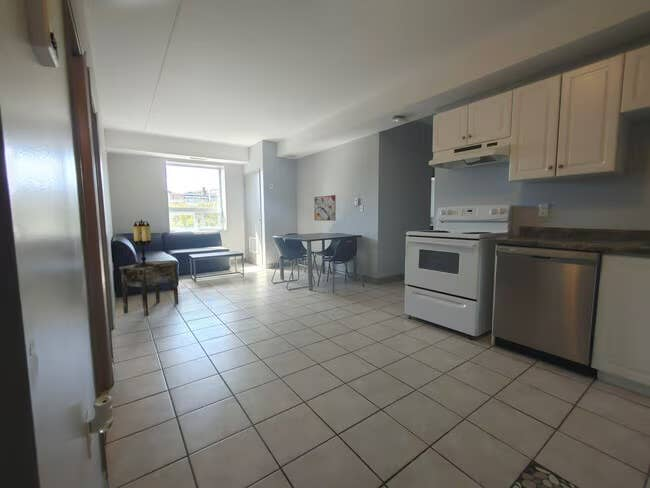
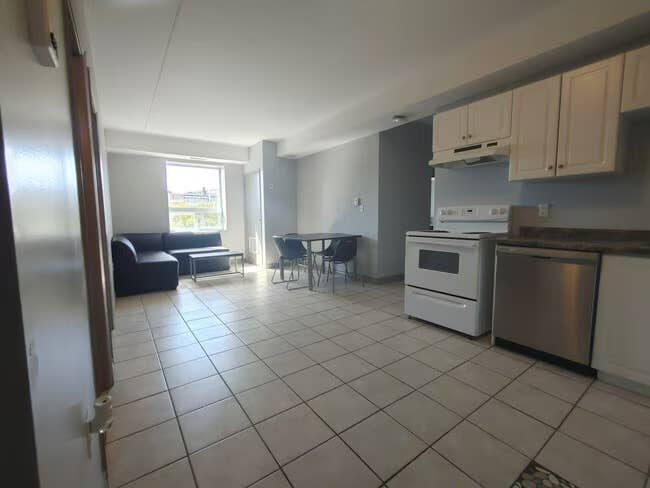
- wall art [313,194,336,221]
- side table [118,260,179,317]
- table lamp [132,219,154,267]
